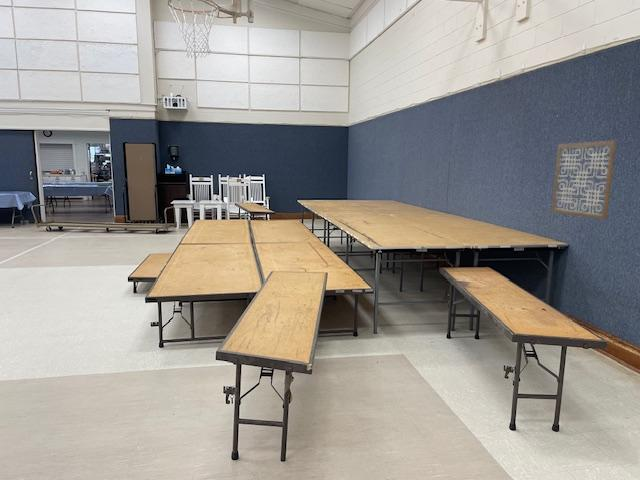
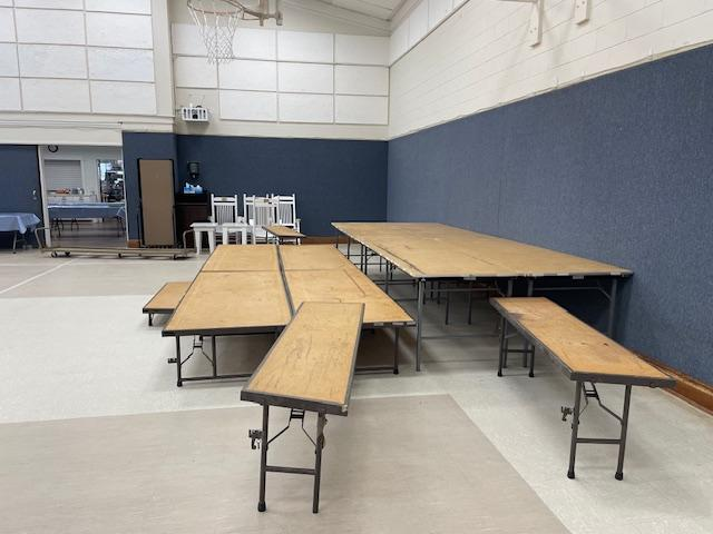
- wall art [550,139,618,221]
